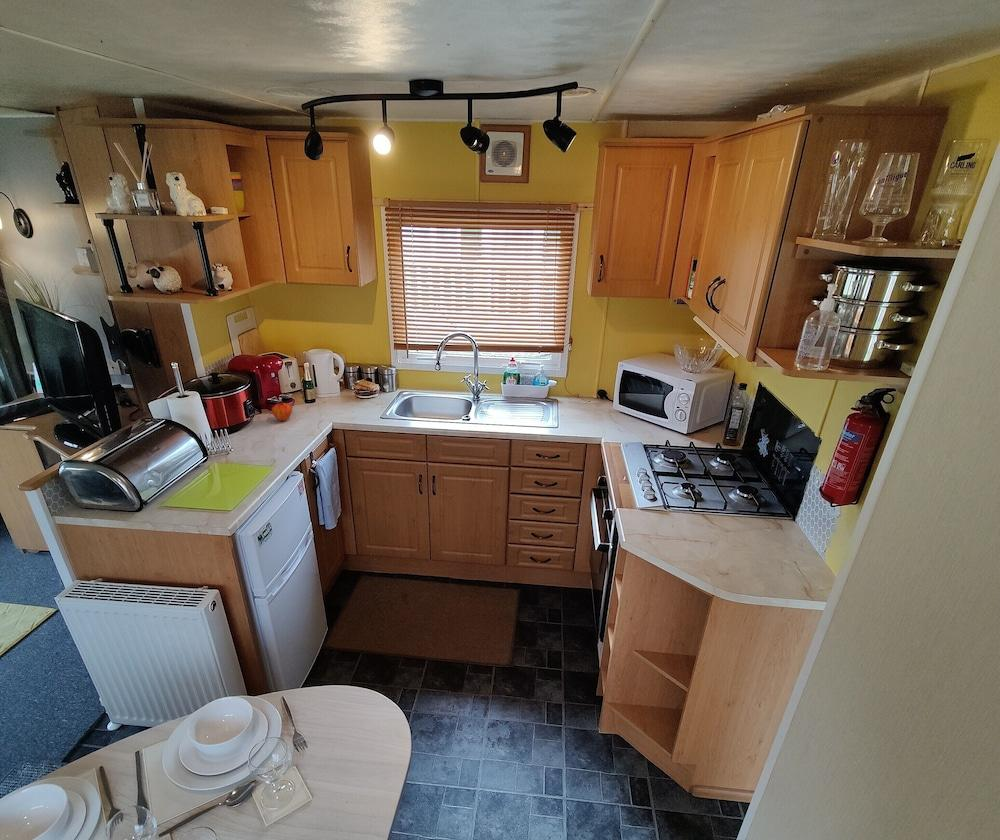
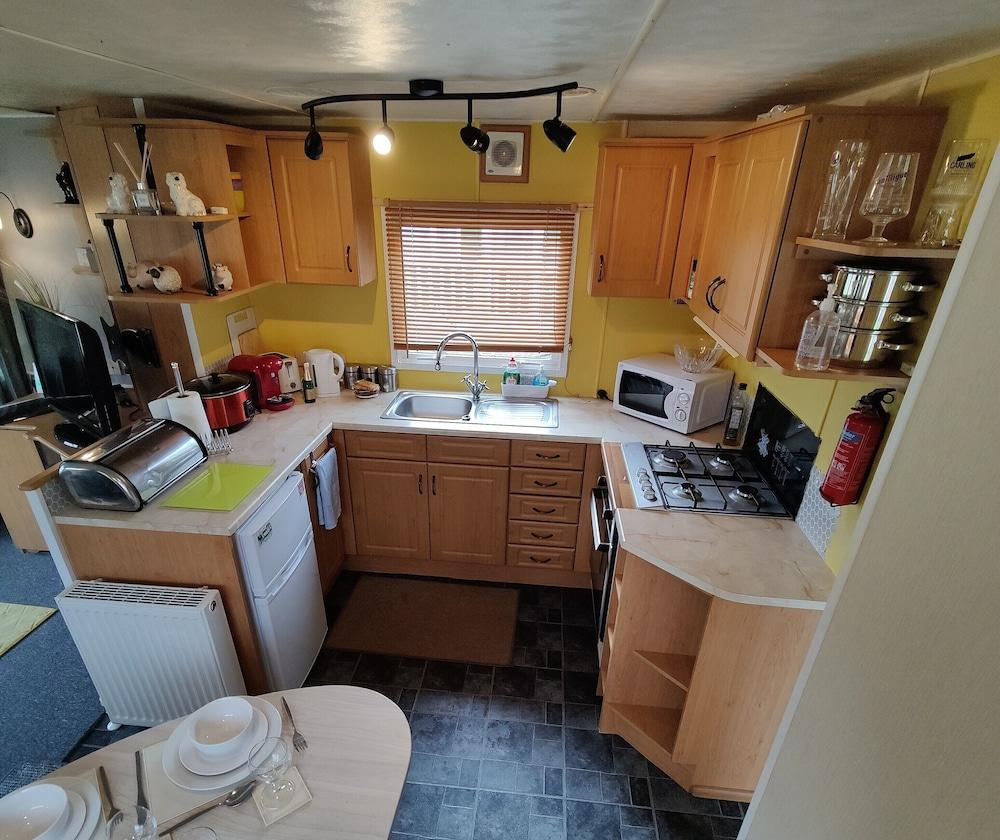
- fruit [271,401,293,422]
